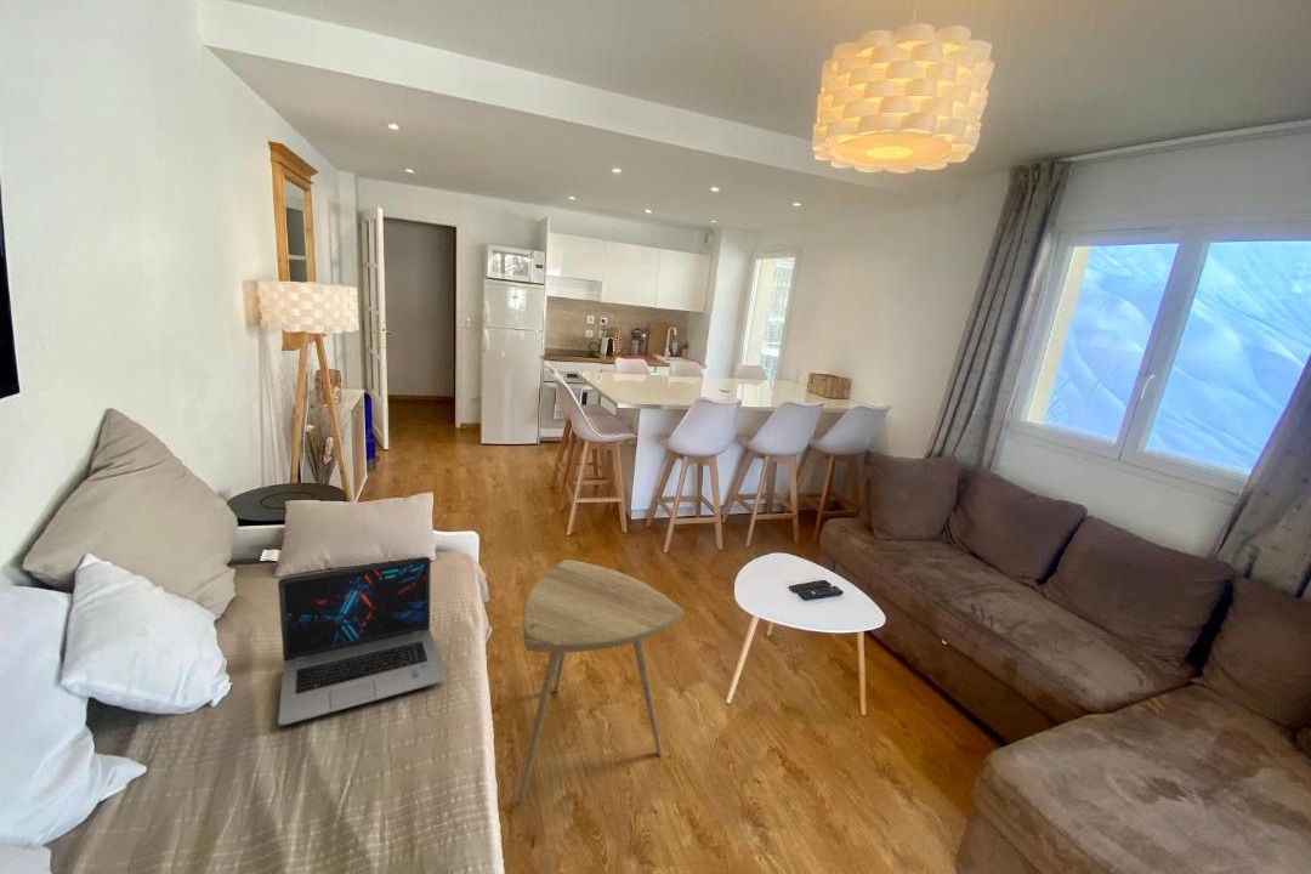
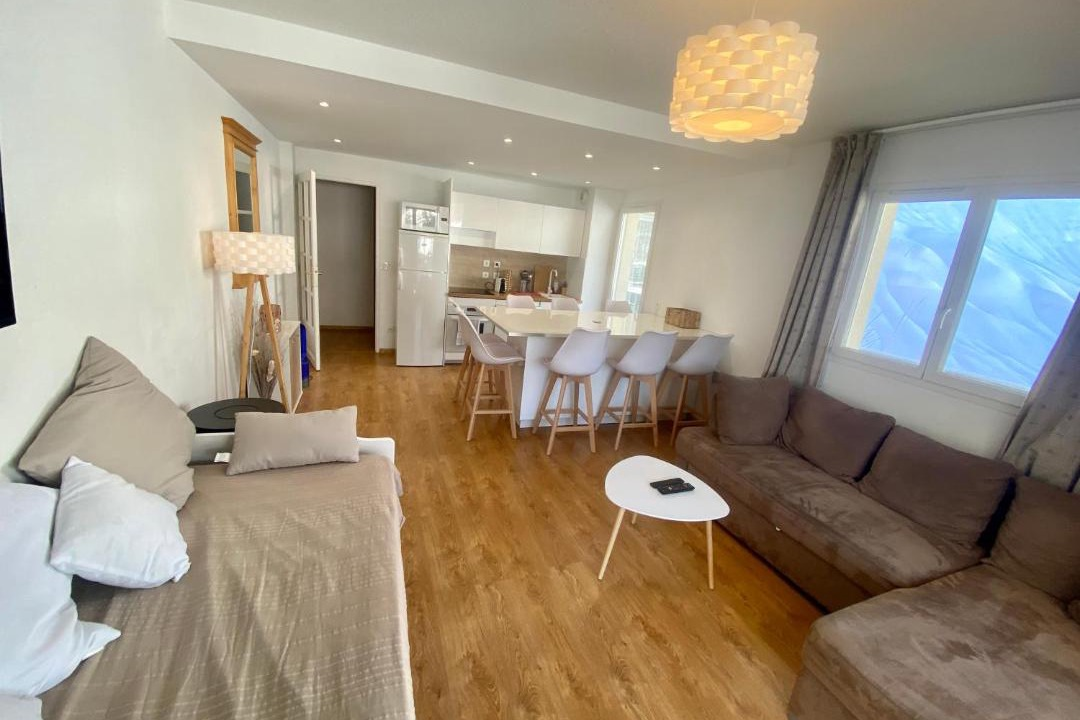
- laptop [277,556,447,727]
- side table [517,558,685,805]
